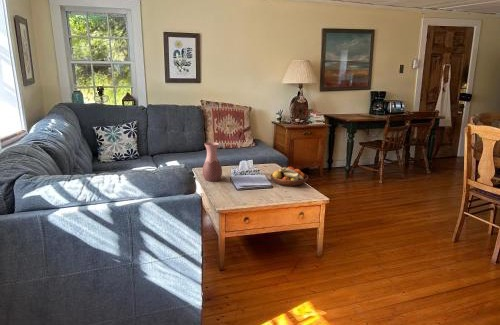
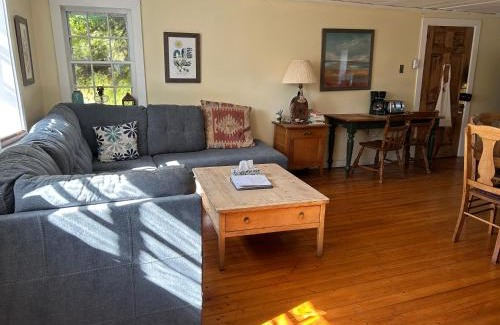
- fruit bowl [269,166,309,187]
- vase [202,141,223,182]
